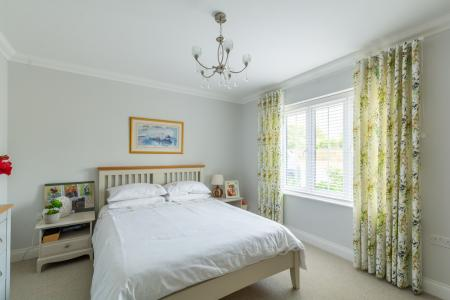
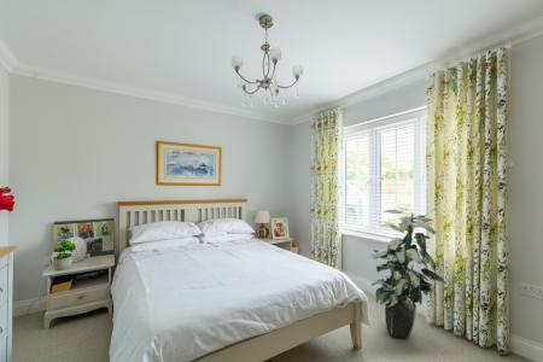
+ indoor plant [369,209,446,340]
